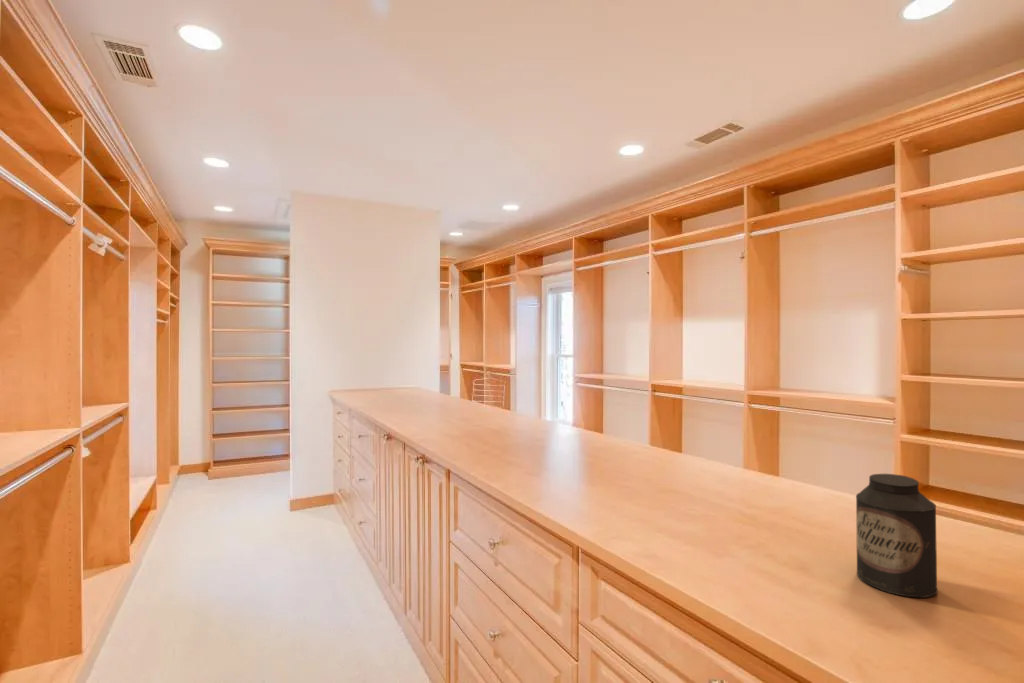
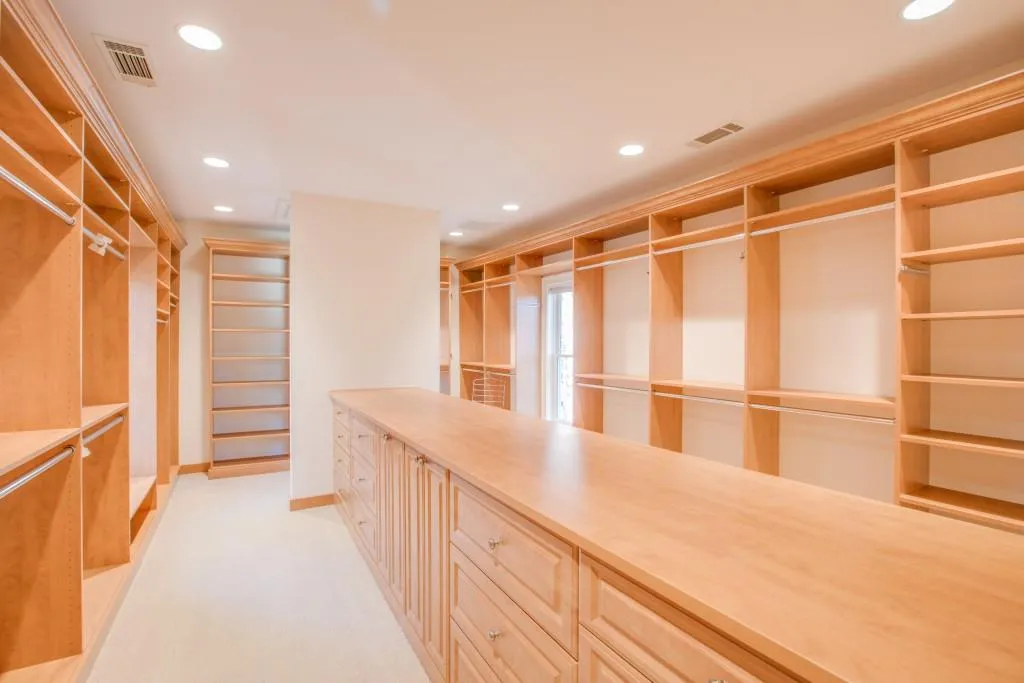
- canister [855,473,939,598]
